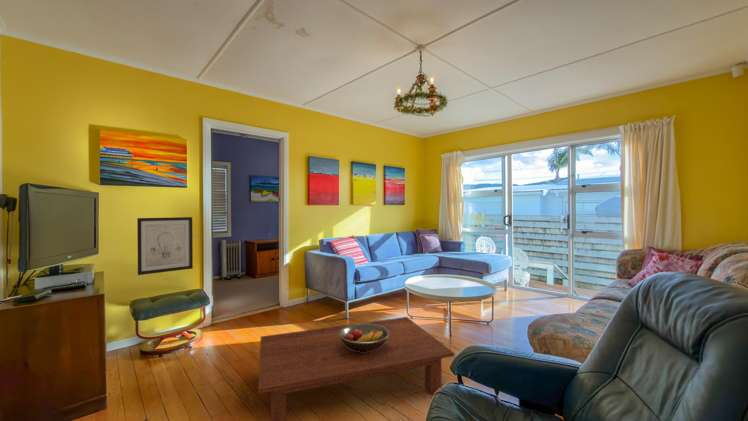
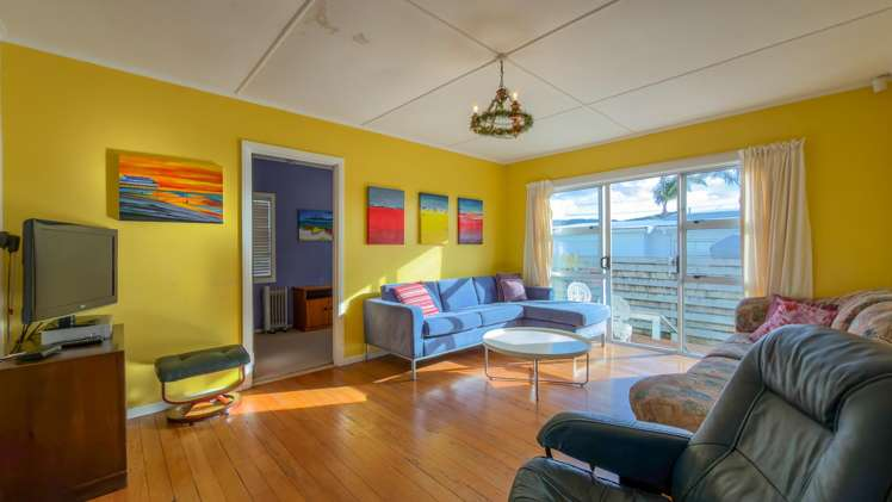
- coffee table [257,316,455,421]
- fruit bowl [339,323,389,352]
- wall art [136,216,194,276]
